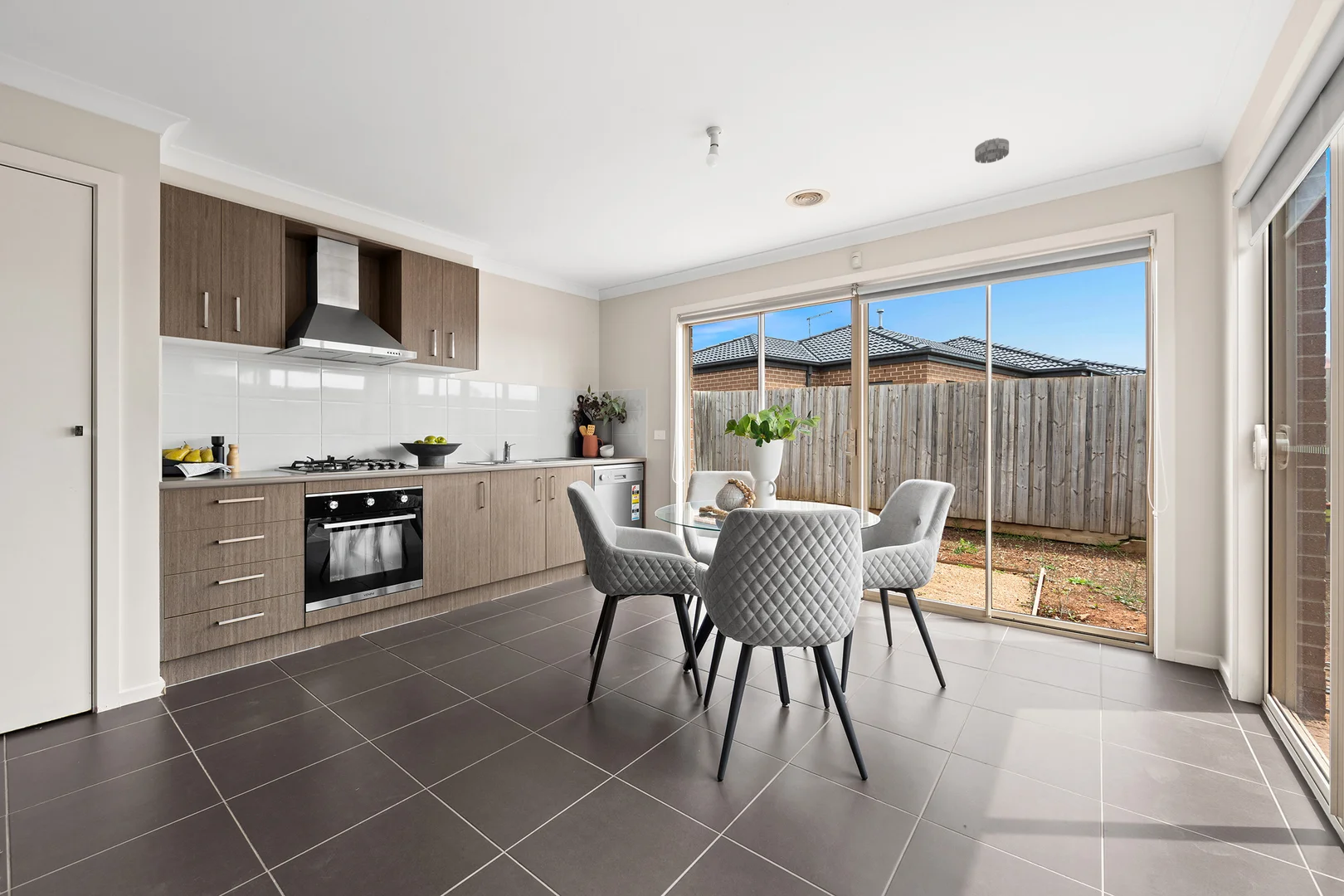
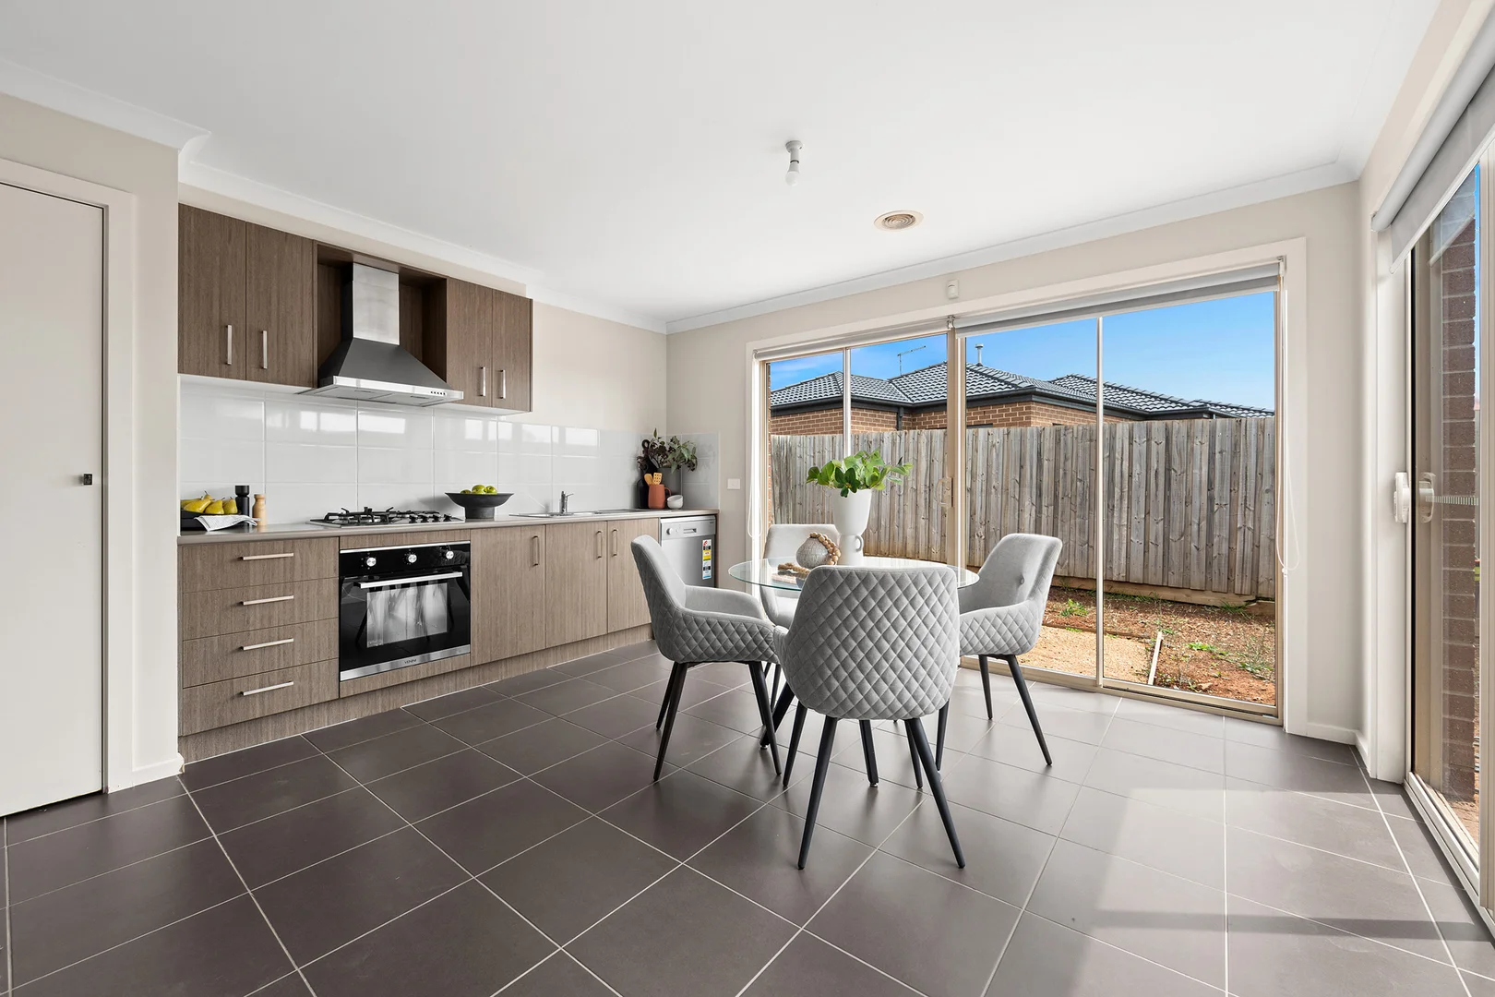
- smoke detector [974,137,1010,164]
